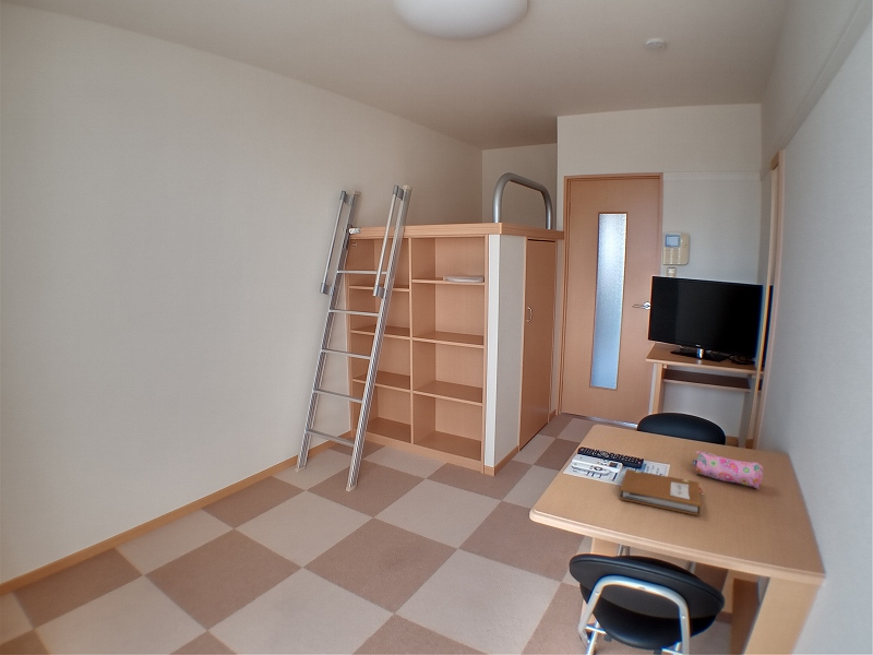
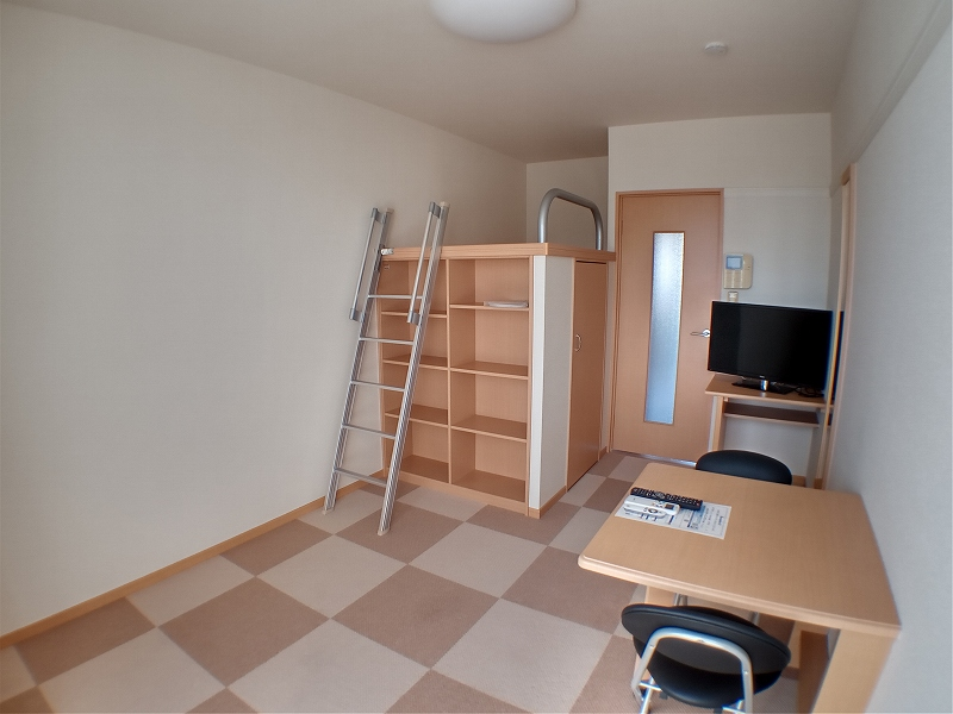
- notebook [619,468,703,517]
- pencil case [692,450,764,490]
